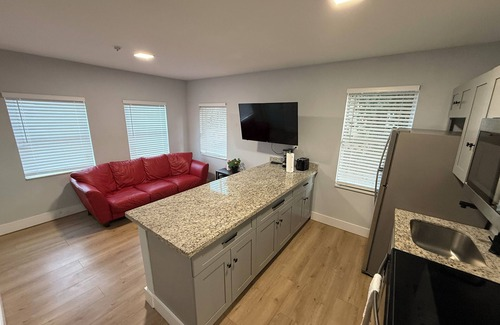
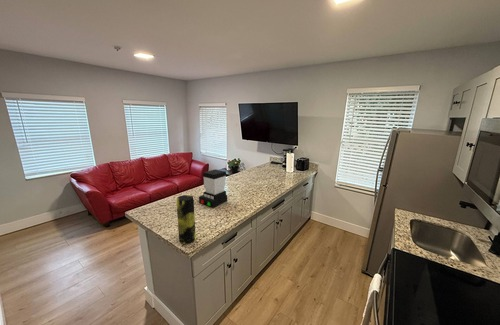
+ coffee maker [198,169,228,208]
+ vase [175,194,197,245]
